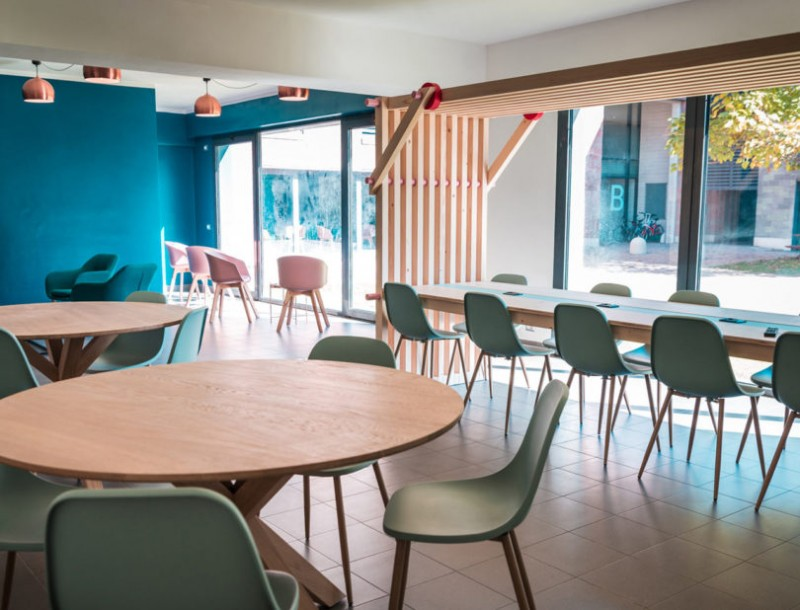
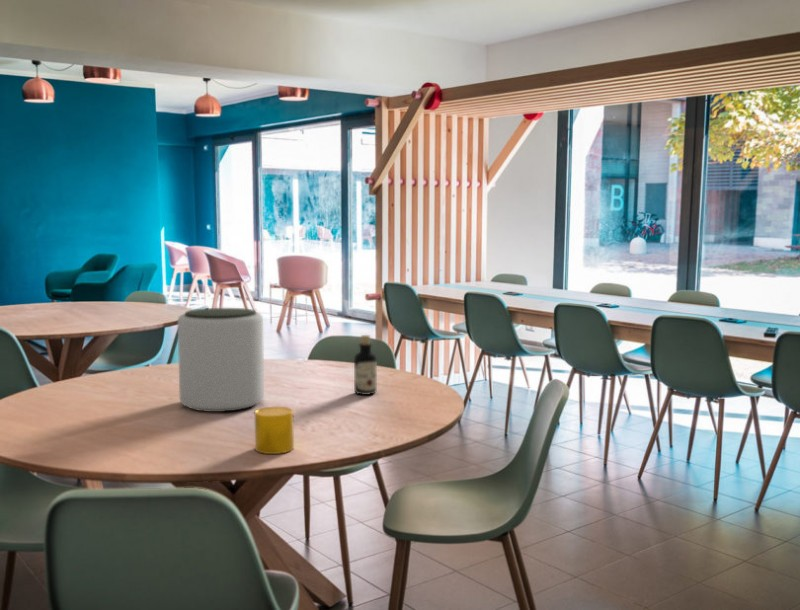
+ cup [254,406,295,455]
+ plant pot [177,307,265,413]
+ bottle [353,334,378,396]
